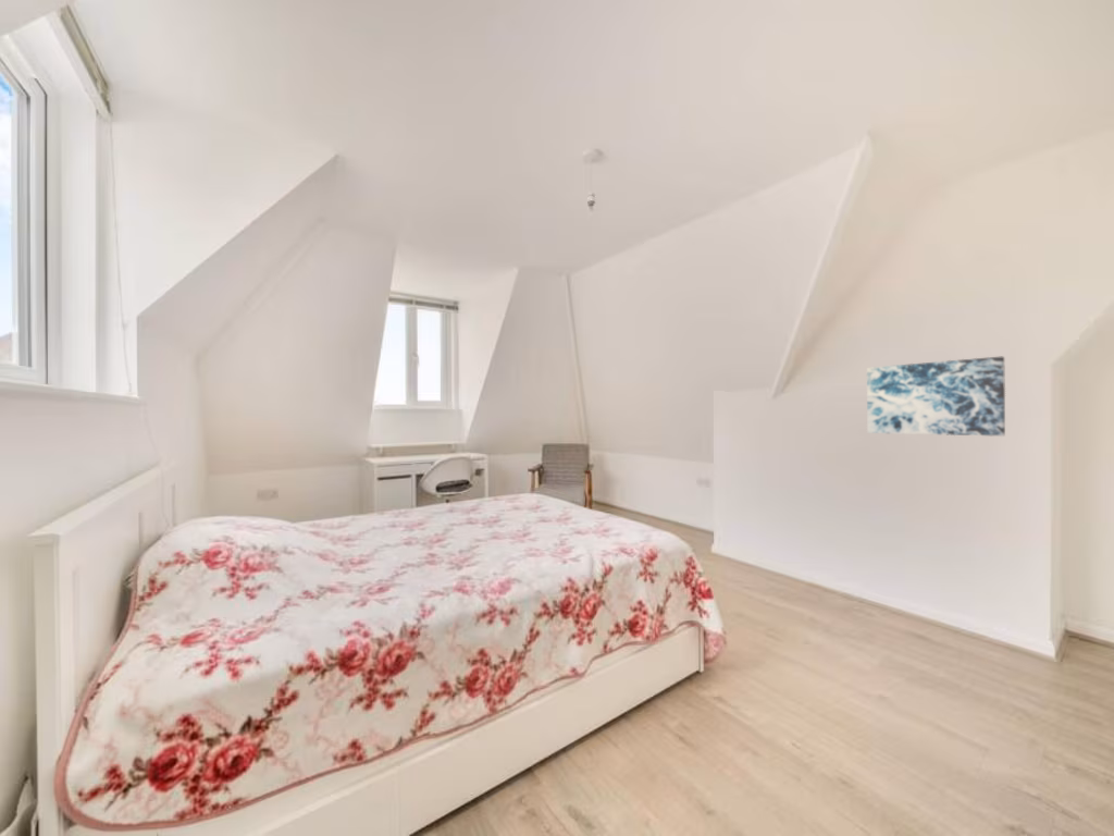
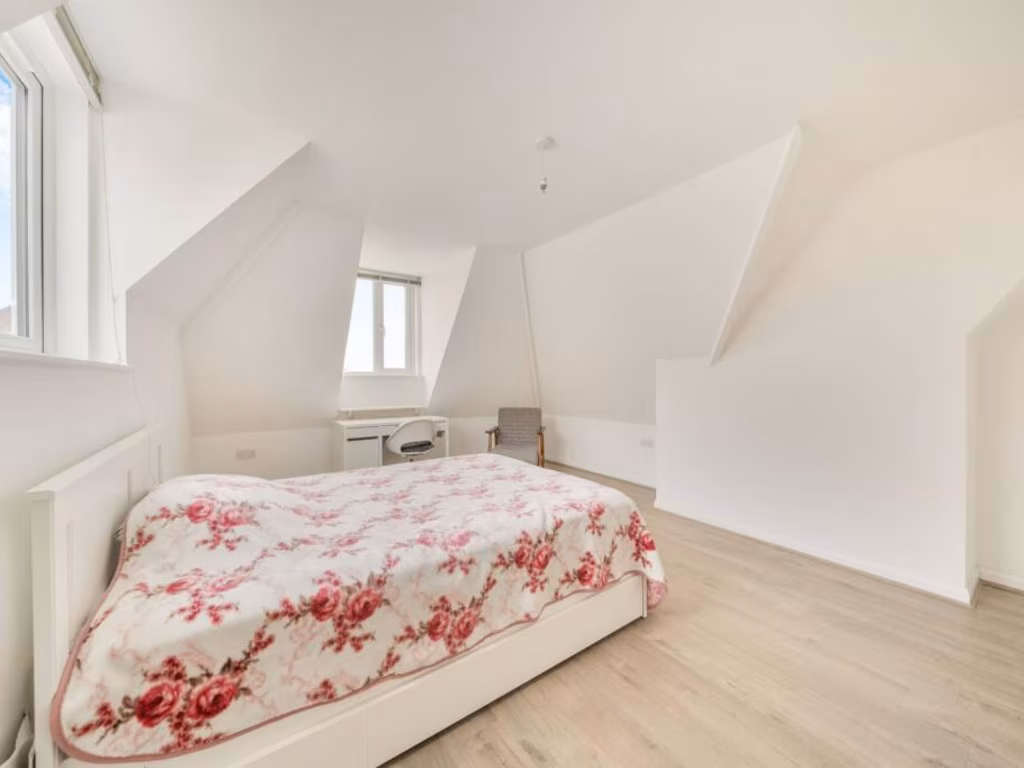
- wall art [866,356,1006,438]
